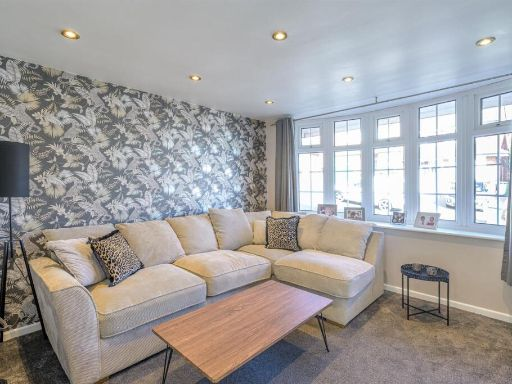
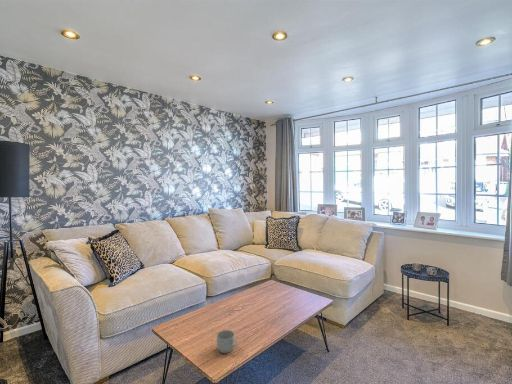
+ mug [216,329,238,354]
